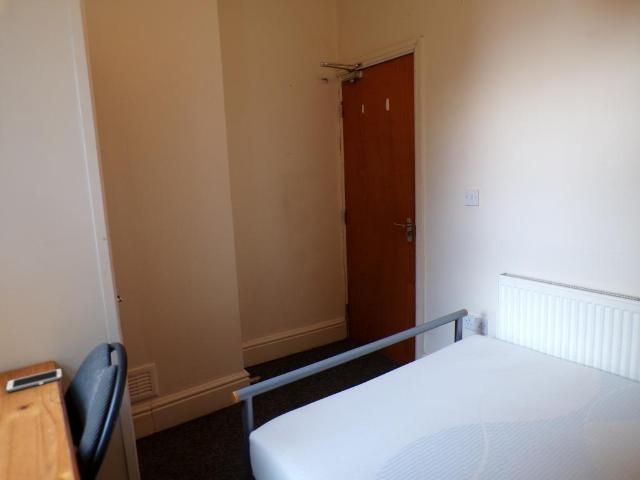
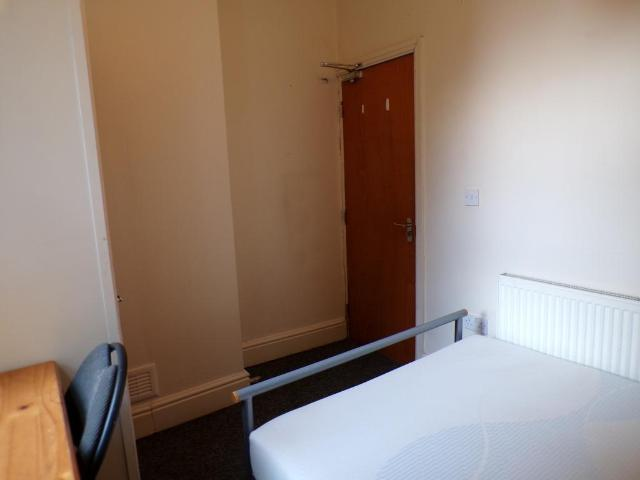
- cell phone [4,367,64,394]
